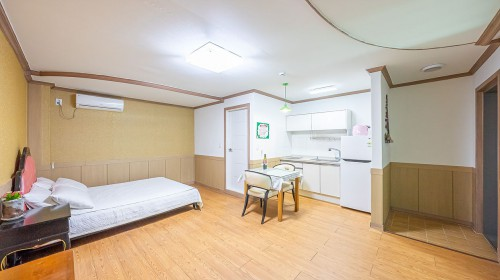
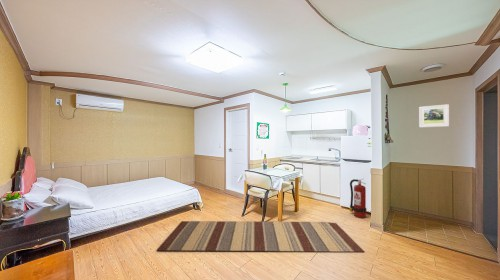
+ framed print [418,103,450,128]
+ fire extinguisher [349,178,367,219]
+ rug [155,220,365,253]
